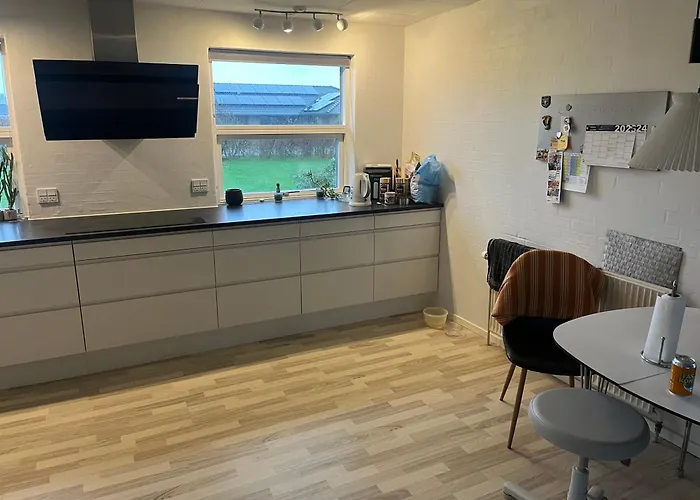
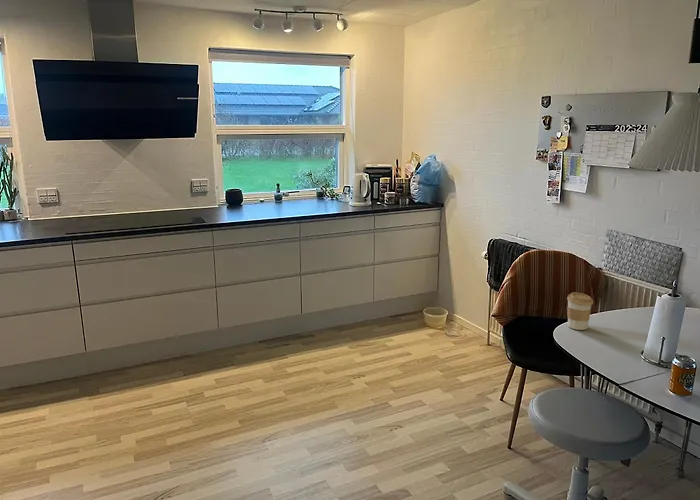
+ coffee cup [566,291,594,331]
